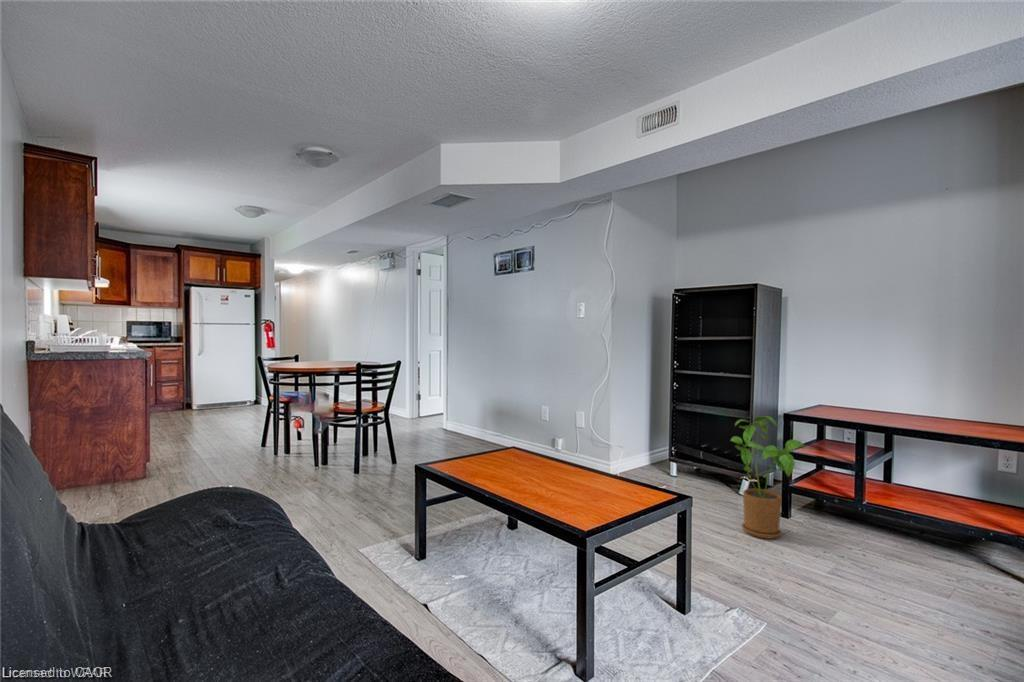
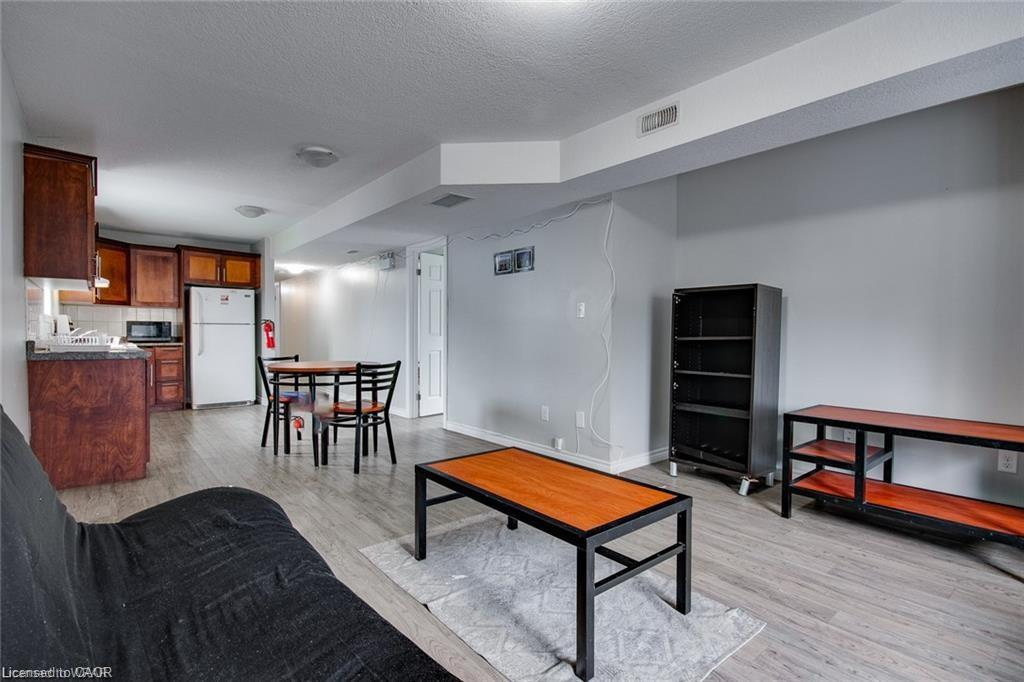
- house plant [729,415,806,540]
